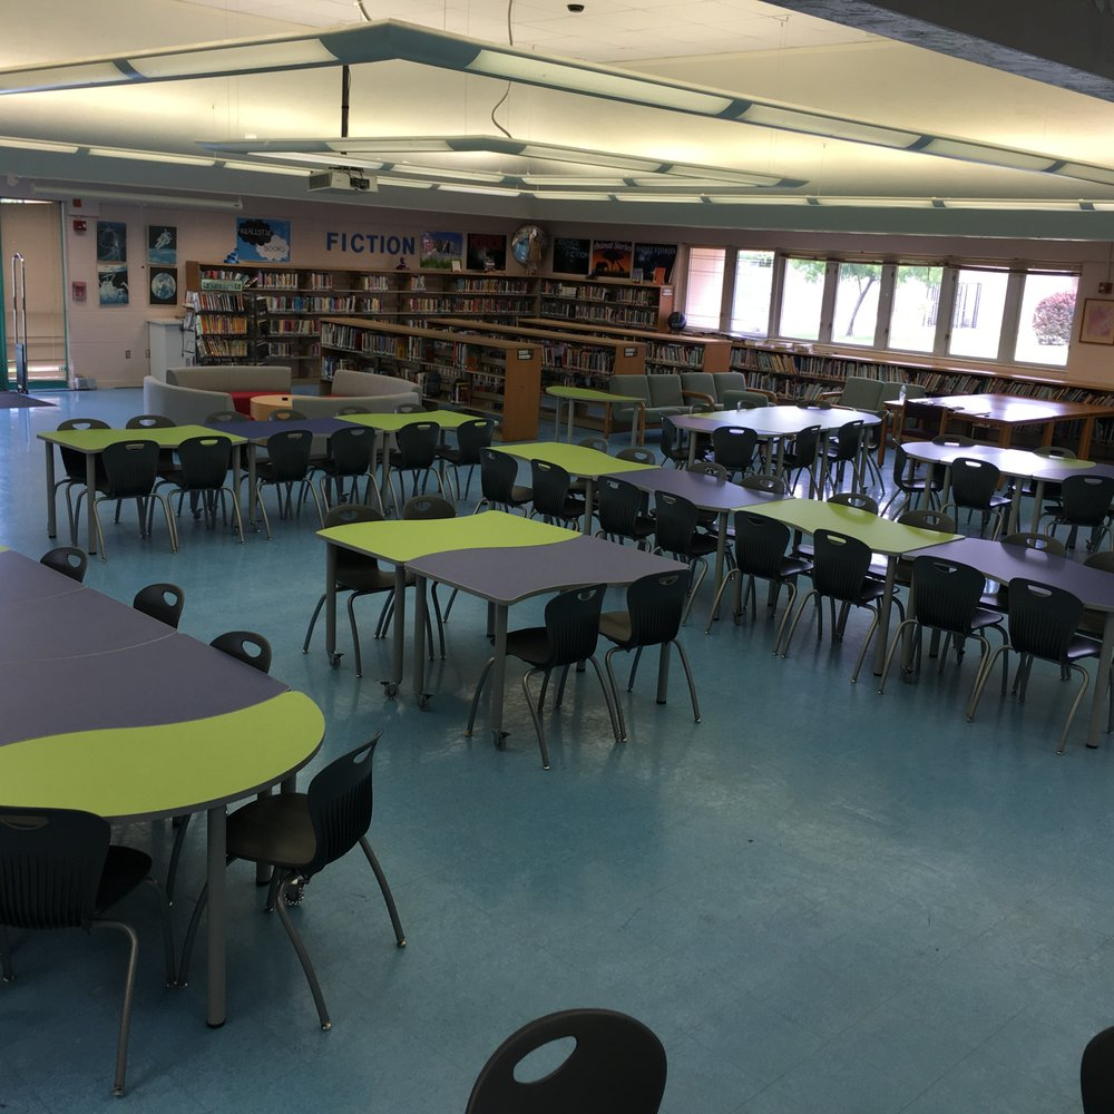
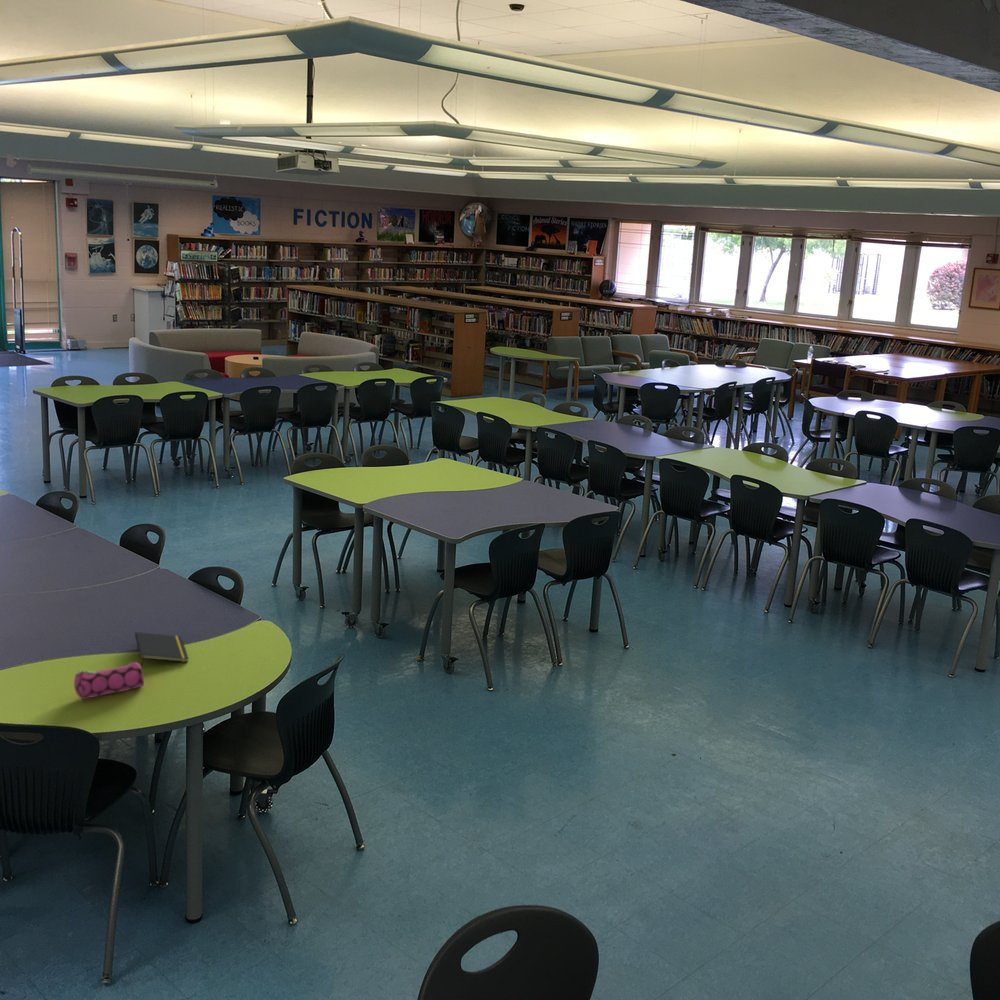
+ notepad [134,631,190,668]
+ pencil case [73,661,145,700]
